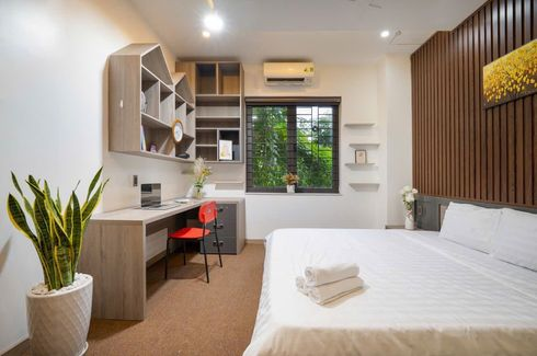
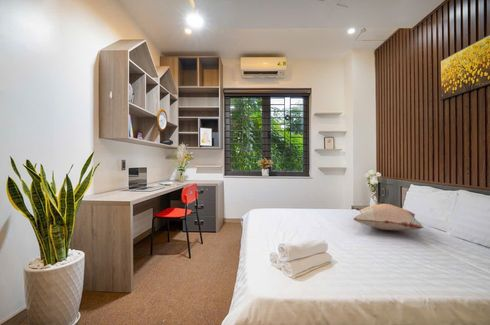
+ decorative pillow [353,203,425,231]
